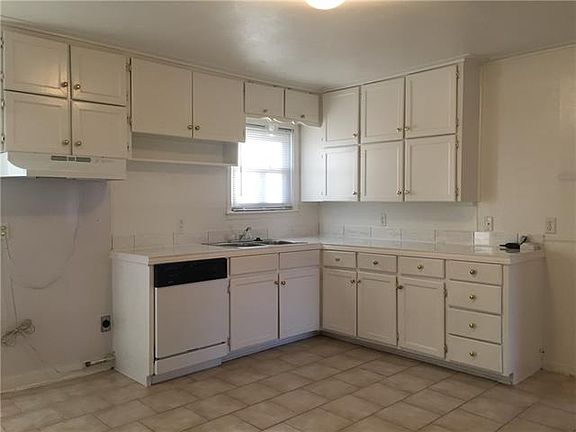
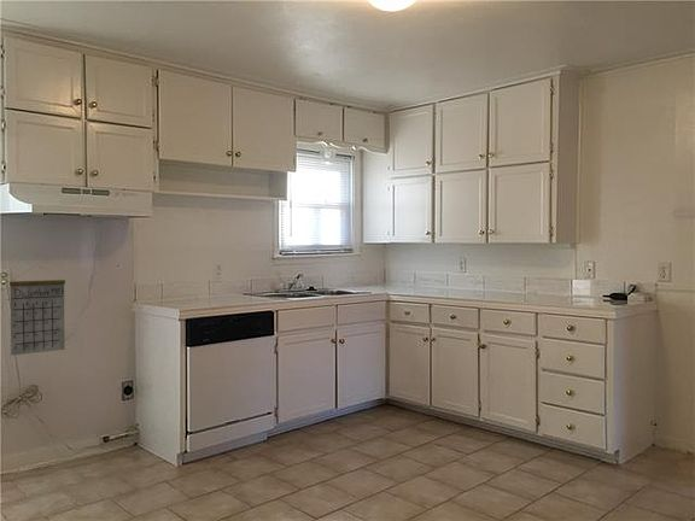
+ calendar [8,264,66,357]
